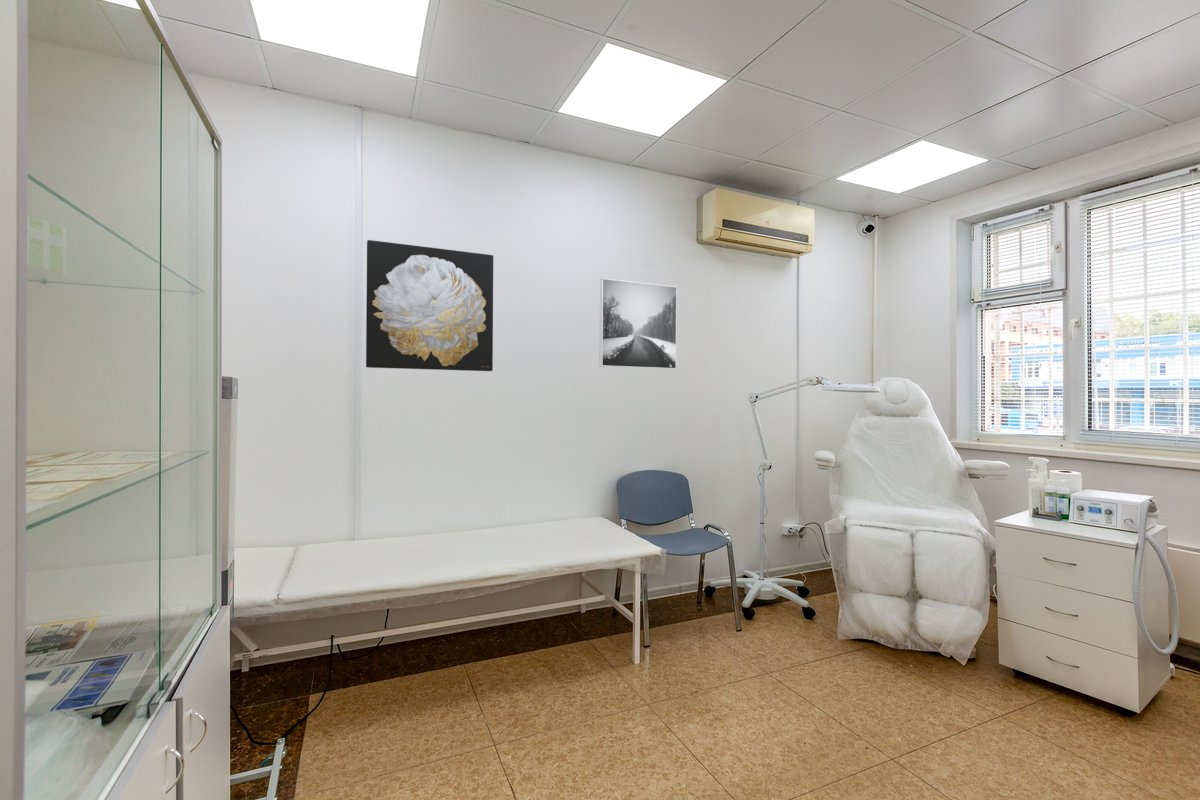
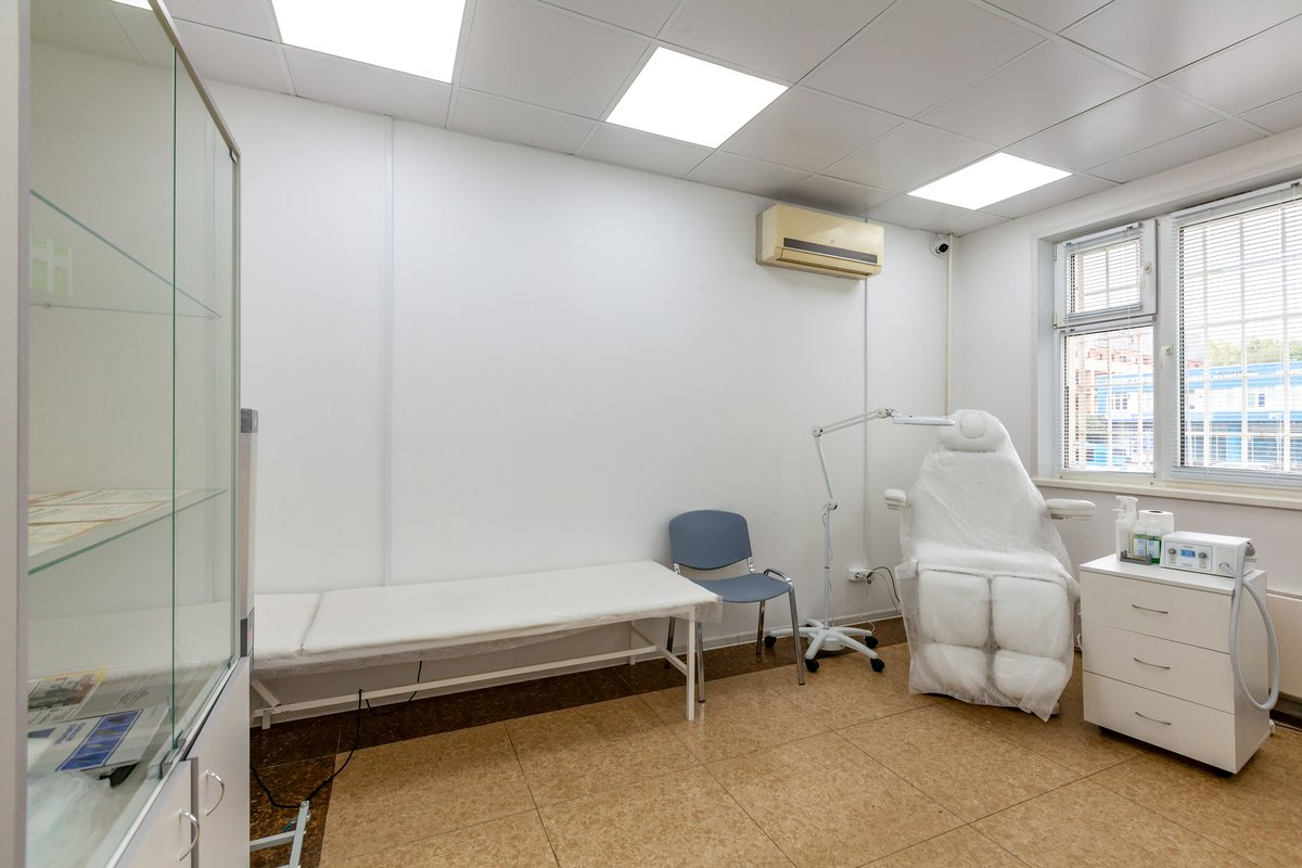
- wall art [365,239,494,372]
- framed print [599,277,678,370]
